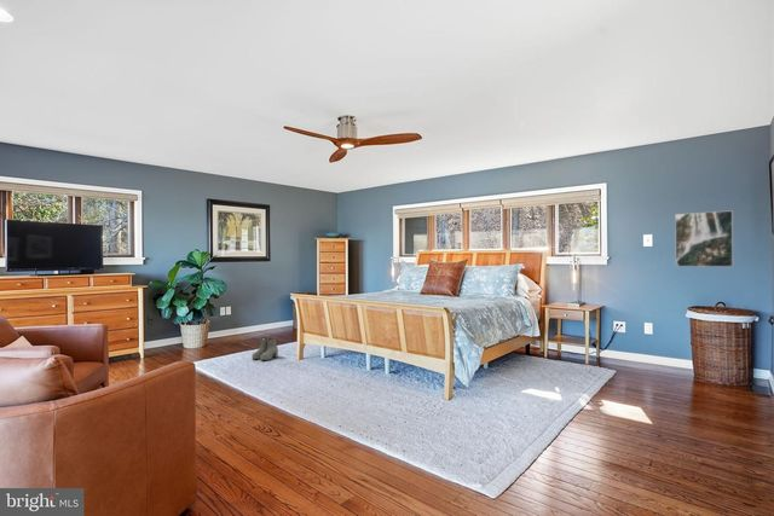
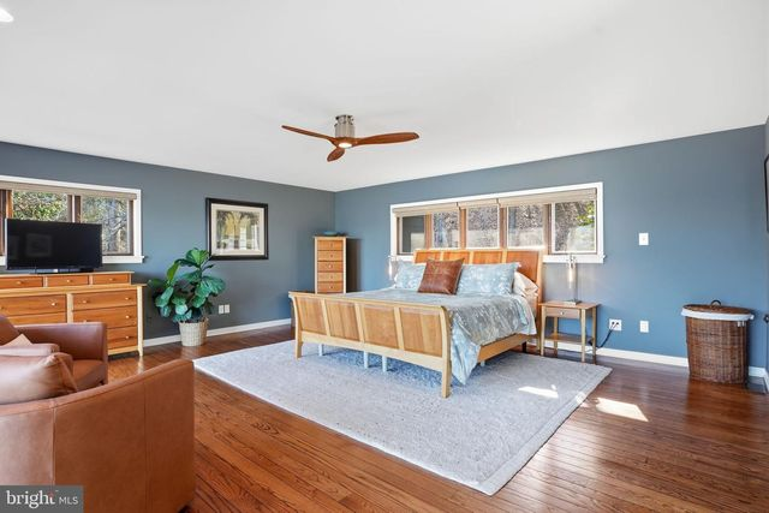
- boots [250,336,279,361]
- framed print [674,209,734,268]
